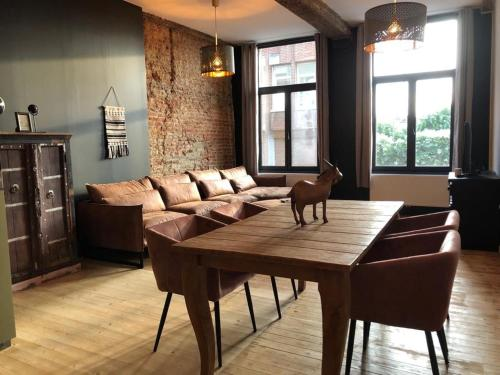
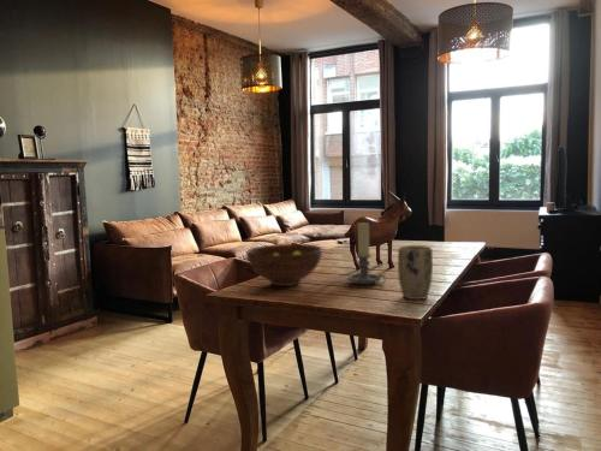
+ plant pot [397,244,434,301]
+ fruit bowl [245,243,323,287]
+ candle holder [346,220,387,285]
